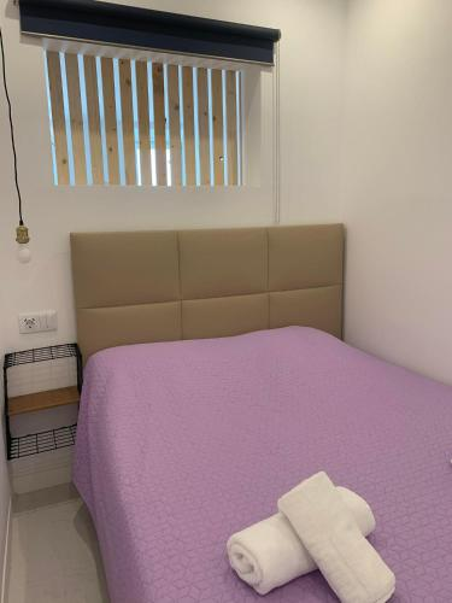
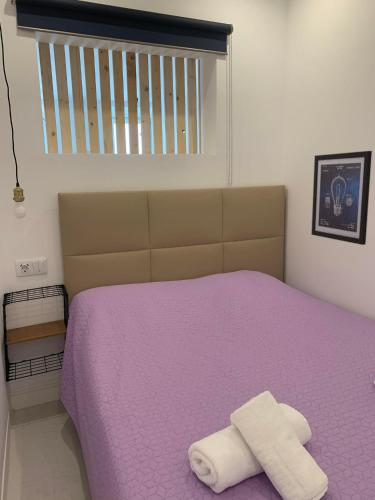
+ wall art [310,150,373,246]
